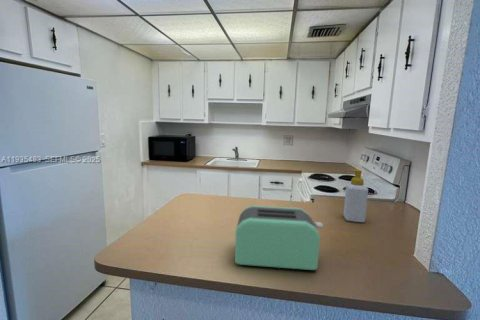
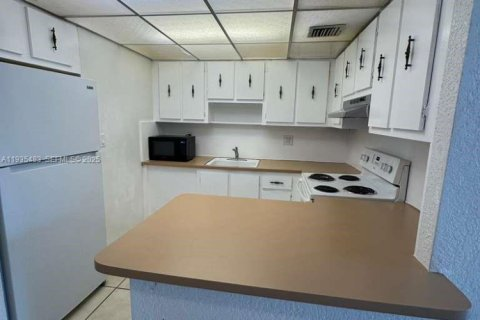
- toaster [234,205,325,271]
- soap bottle [342,169,369,223]
